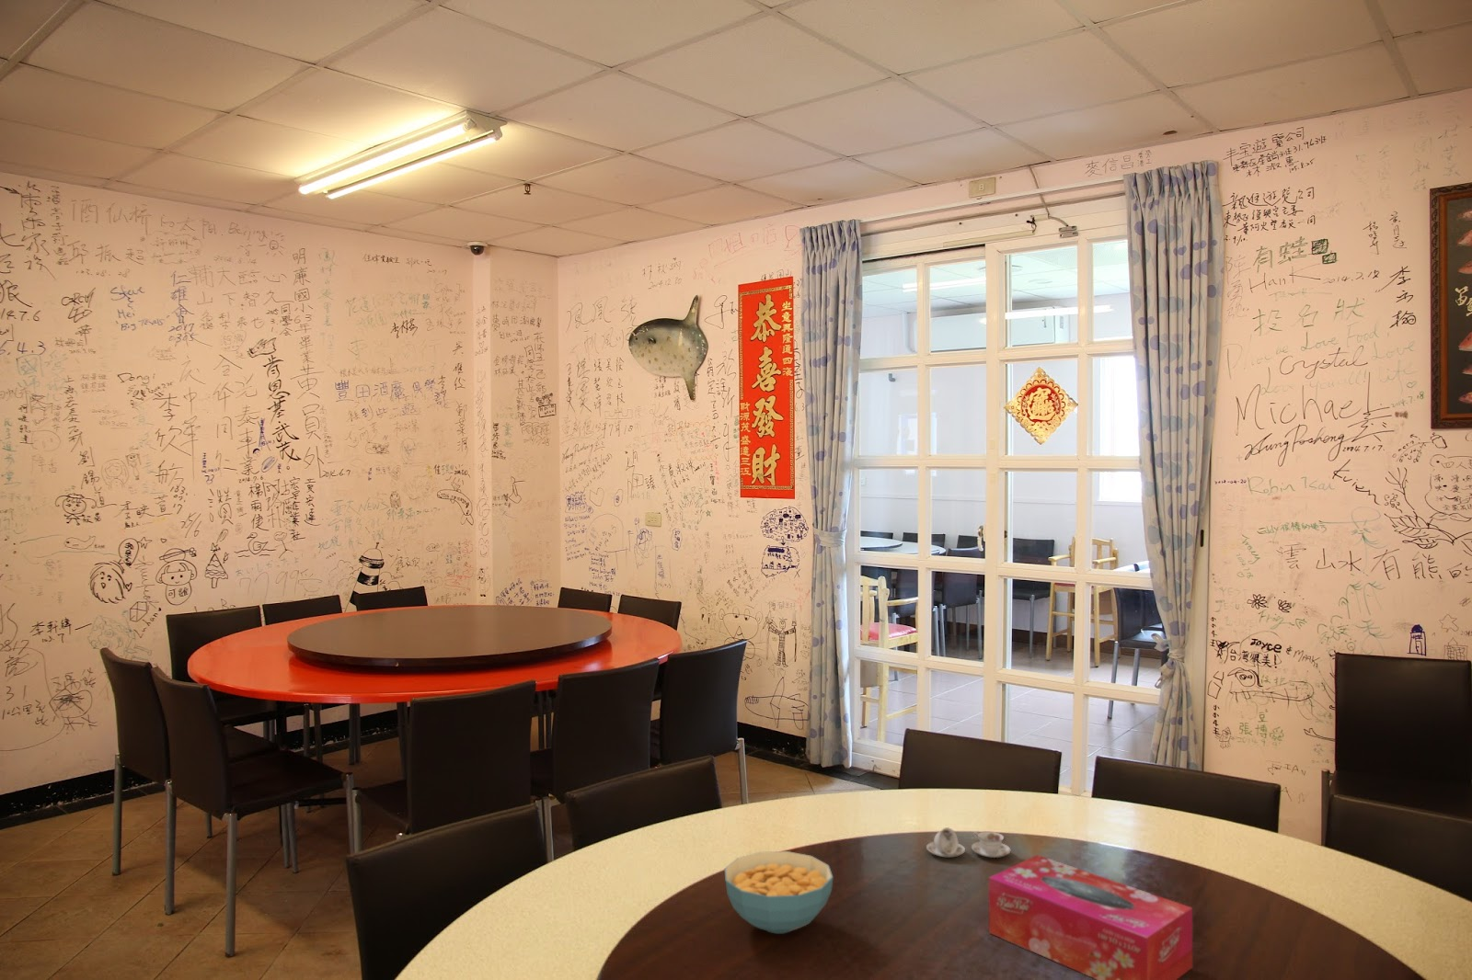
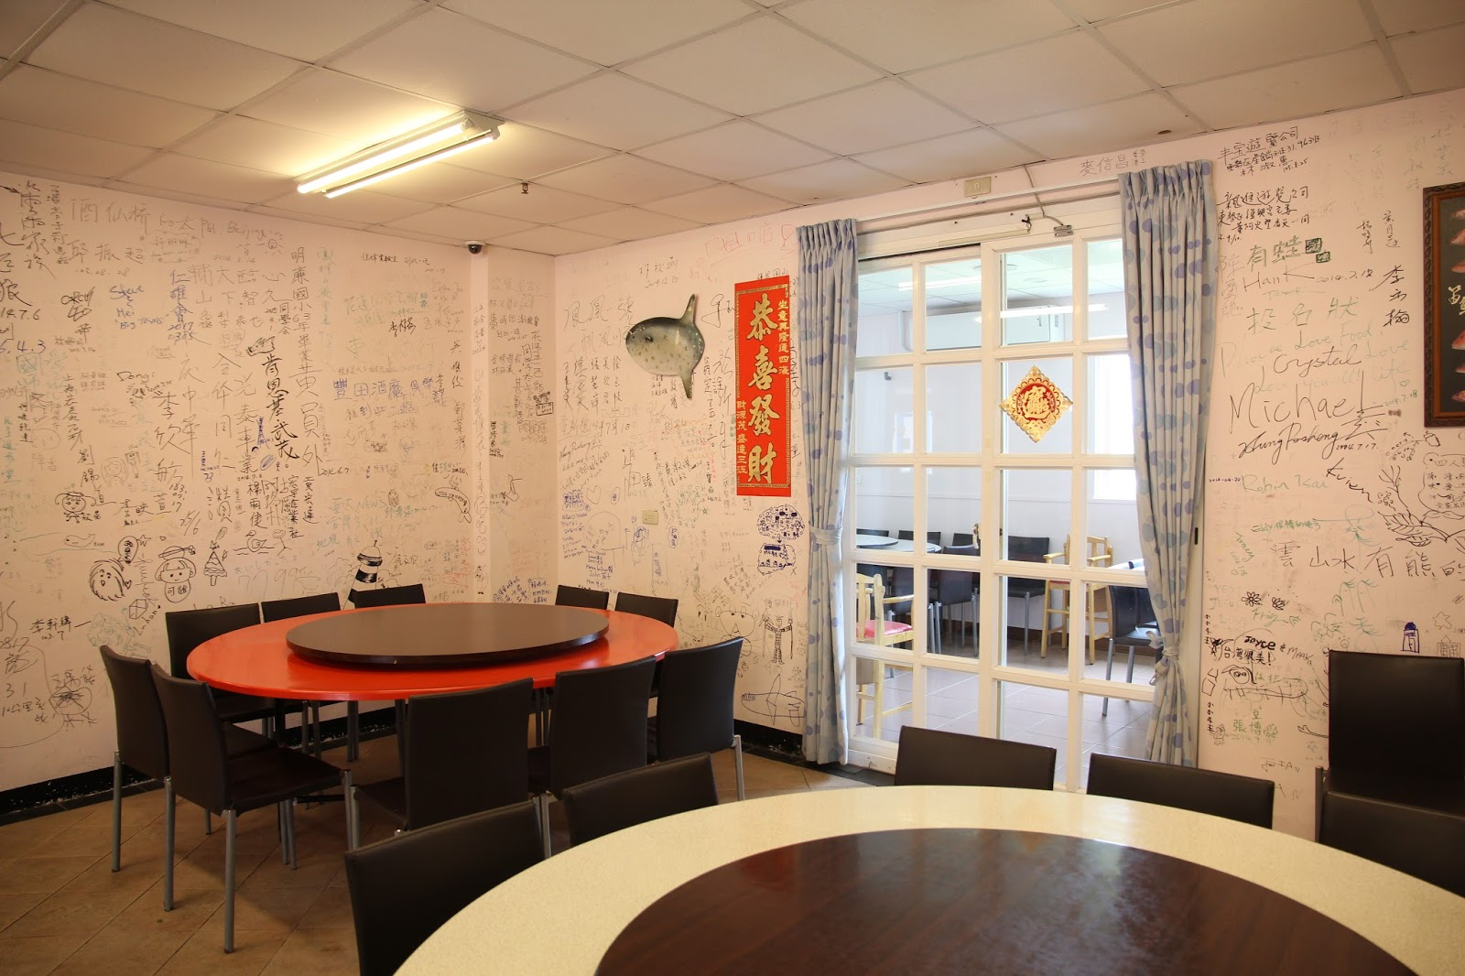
- tissue box [988,854,1193,980]
- cereal bowl [725,850,834,934]
- chinaware [926,827,1012,859]
